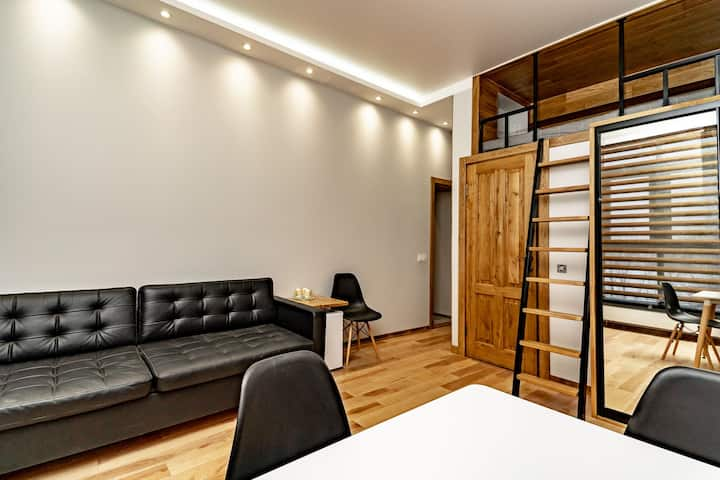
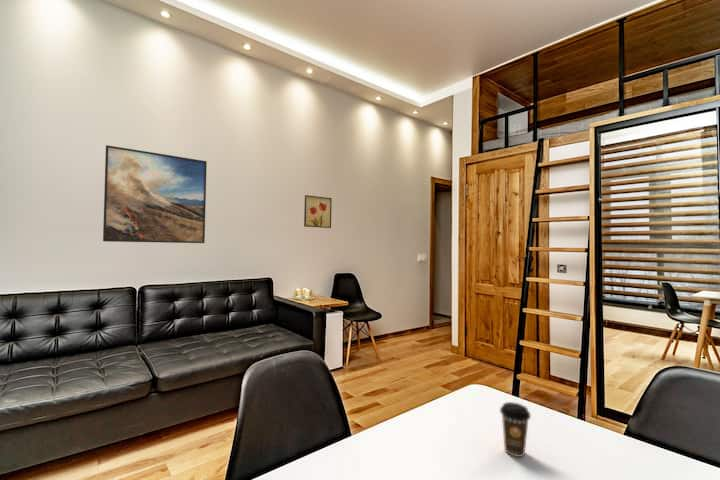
+ coffee cup [499,401,532,458]
+ wall art [303,194,333,229]
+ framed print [102,144,208,244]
